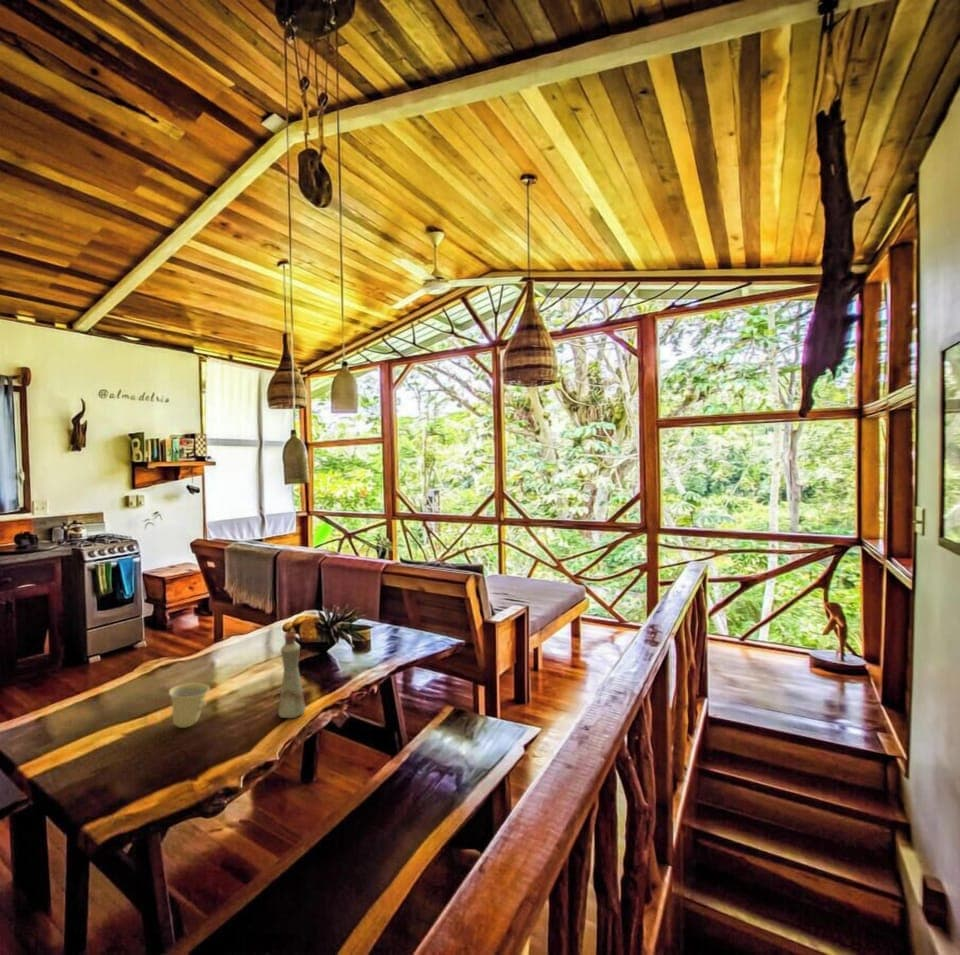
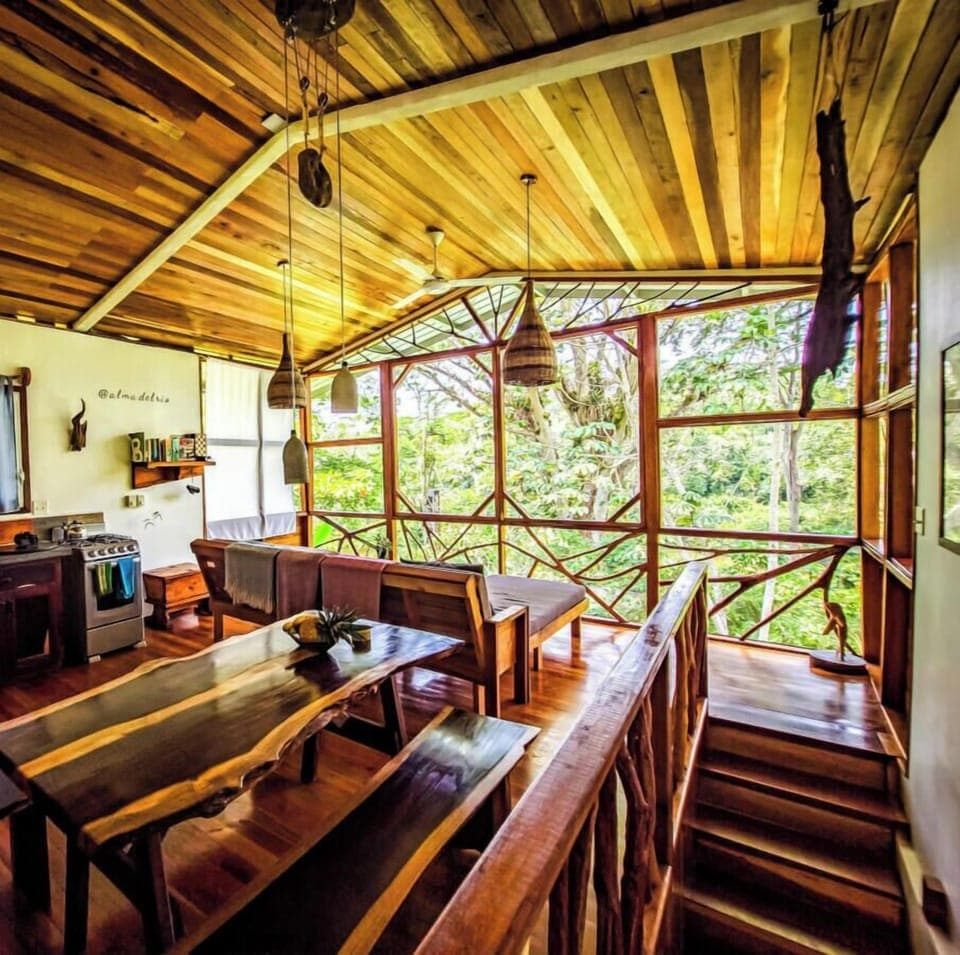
- cup [167,682,211,729]
- bottle [277,631,306,719]
